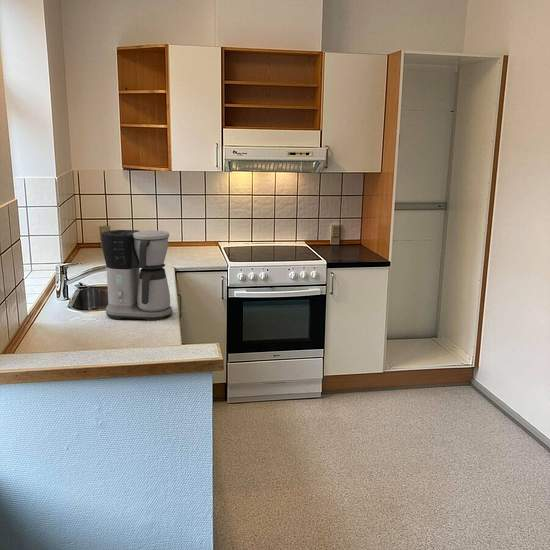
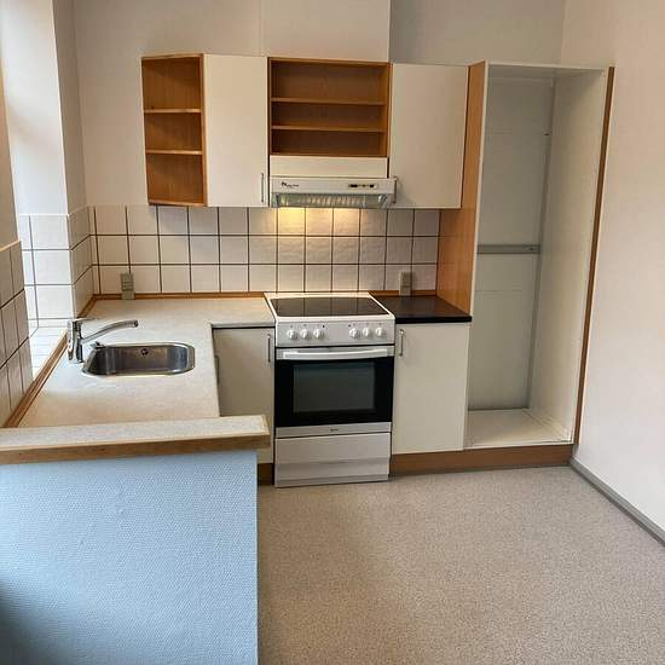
- coffee maker [100,229,173,322]
